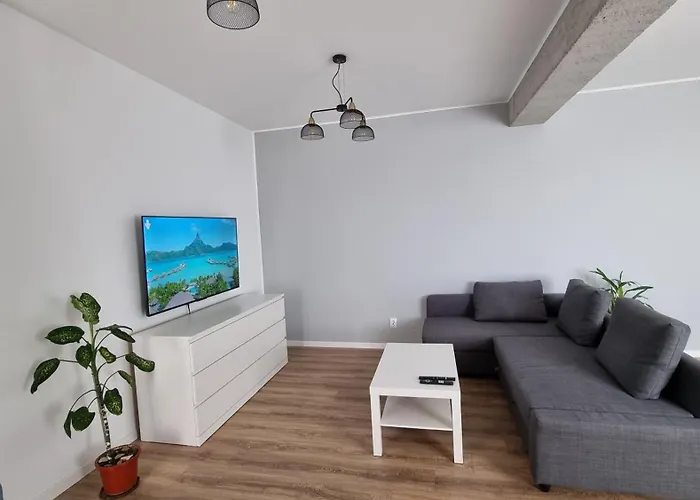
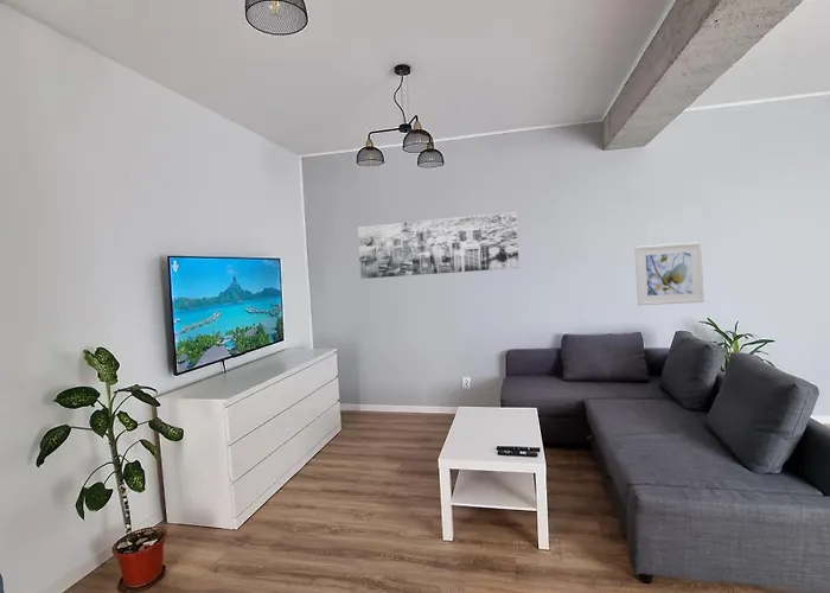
+ wall art [357,211,521,280]
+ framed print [634,241,706,306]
